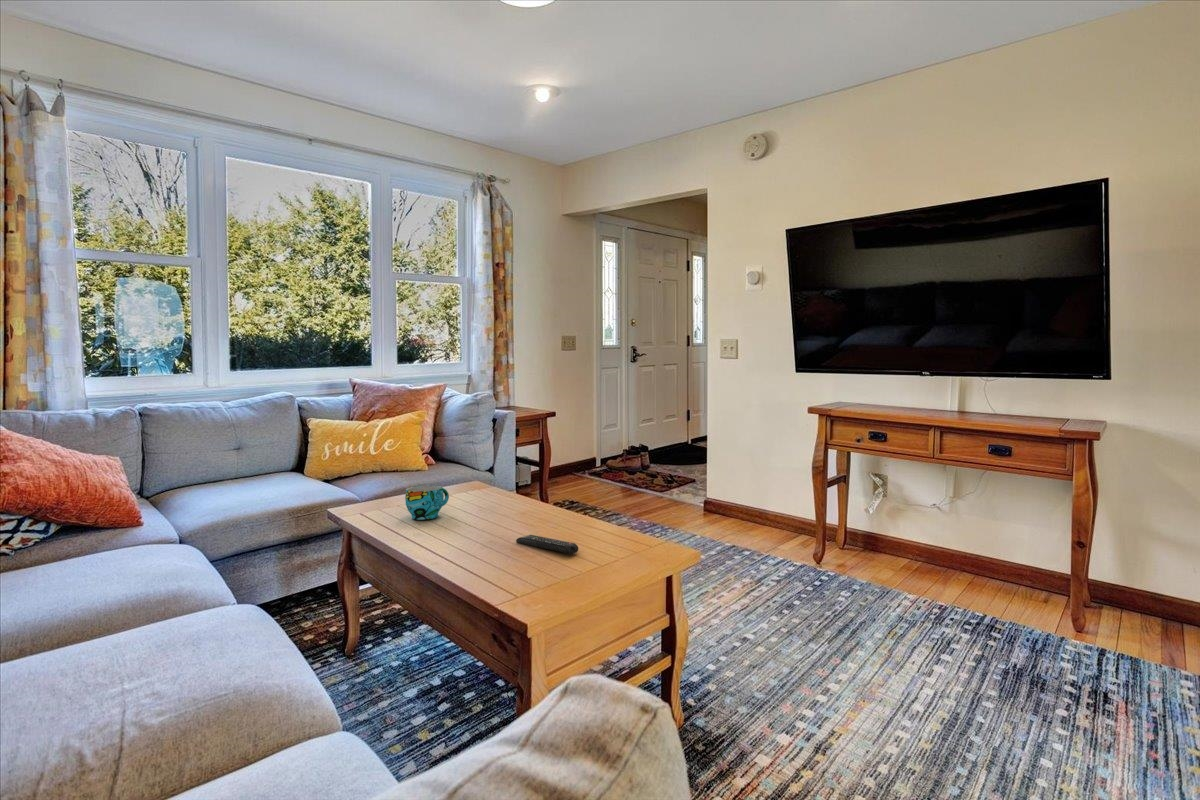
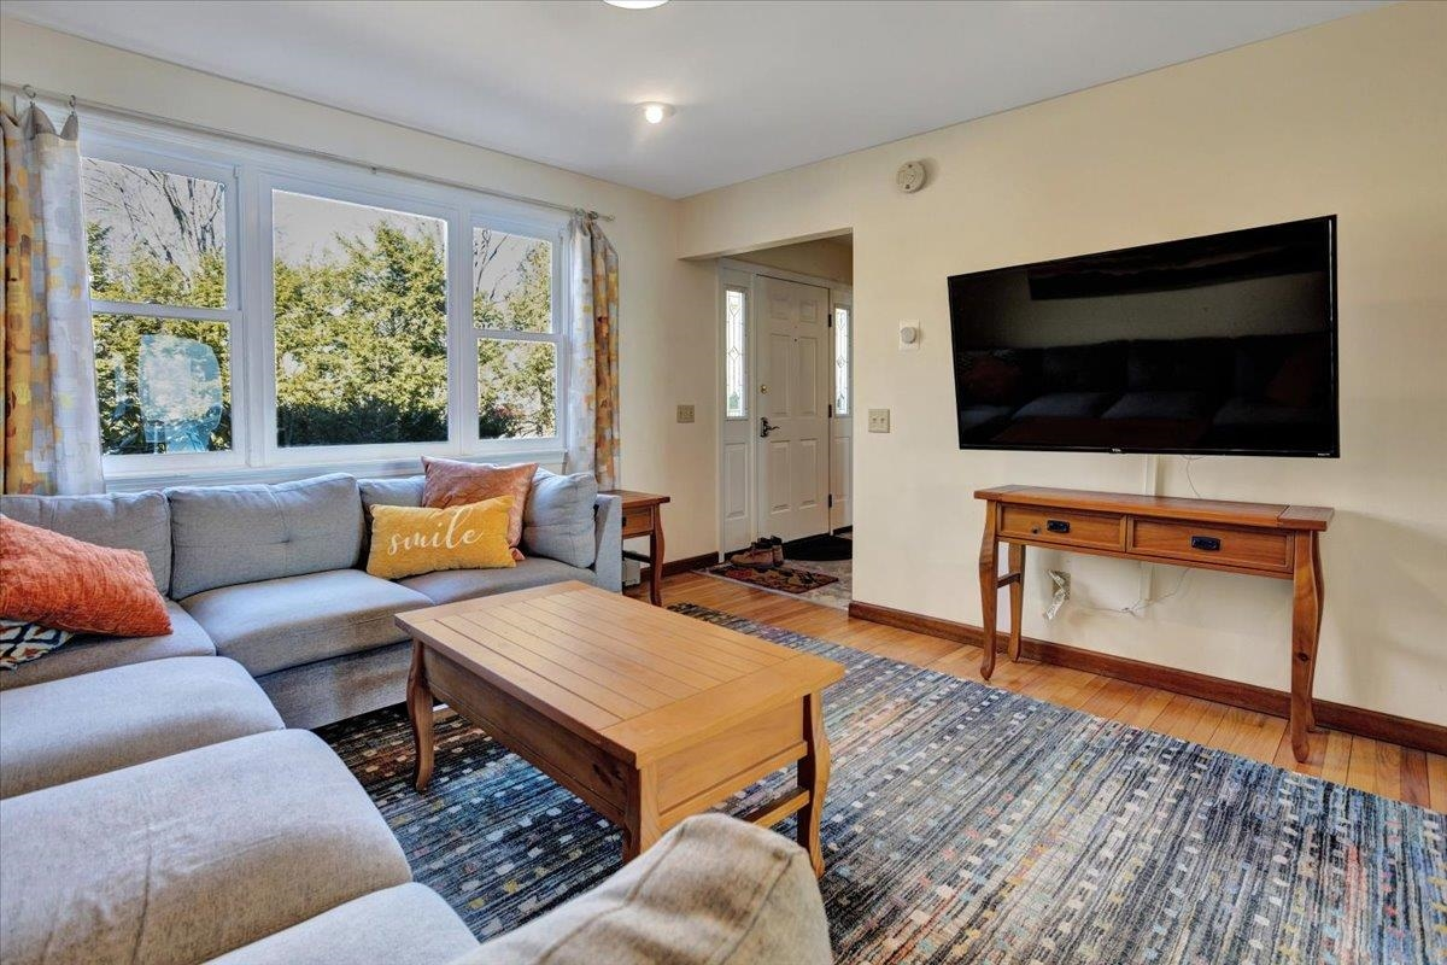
- cup [404,485,450,521]
- remote control [515,534,579,555]
